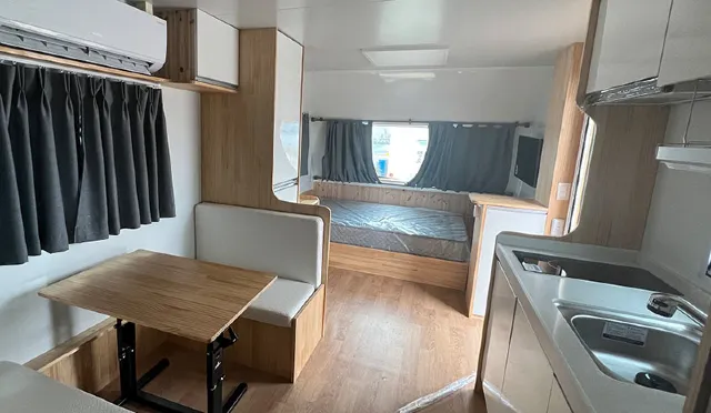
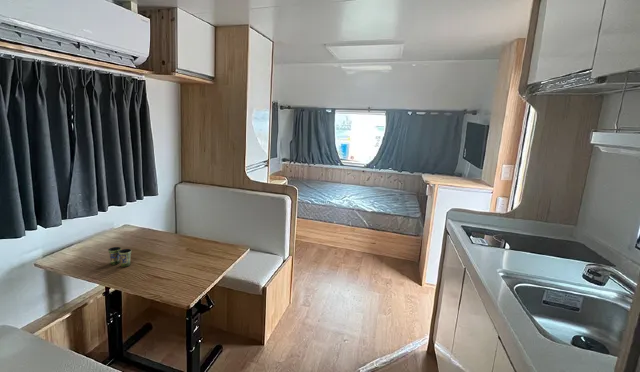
+ cup [107,246,133,268]
